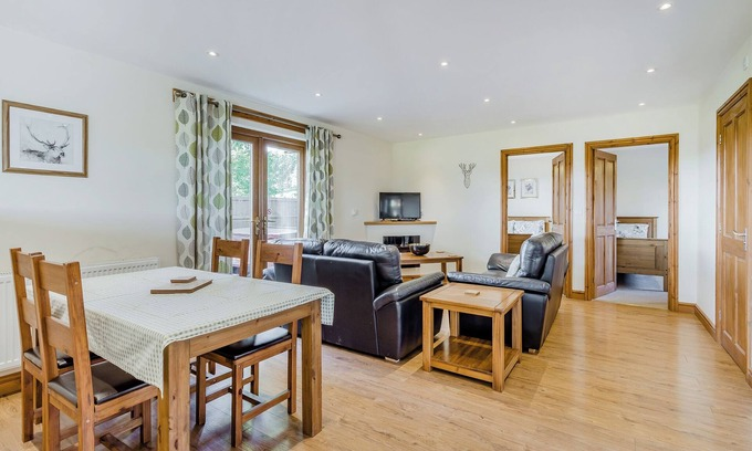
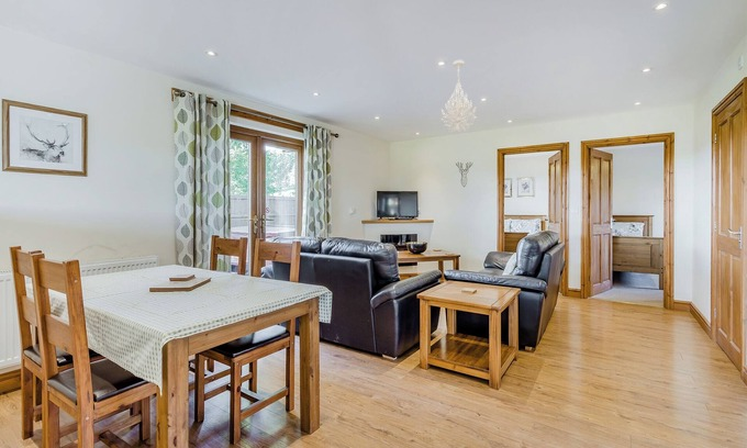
+ chandelier [441,59,478,134]
